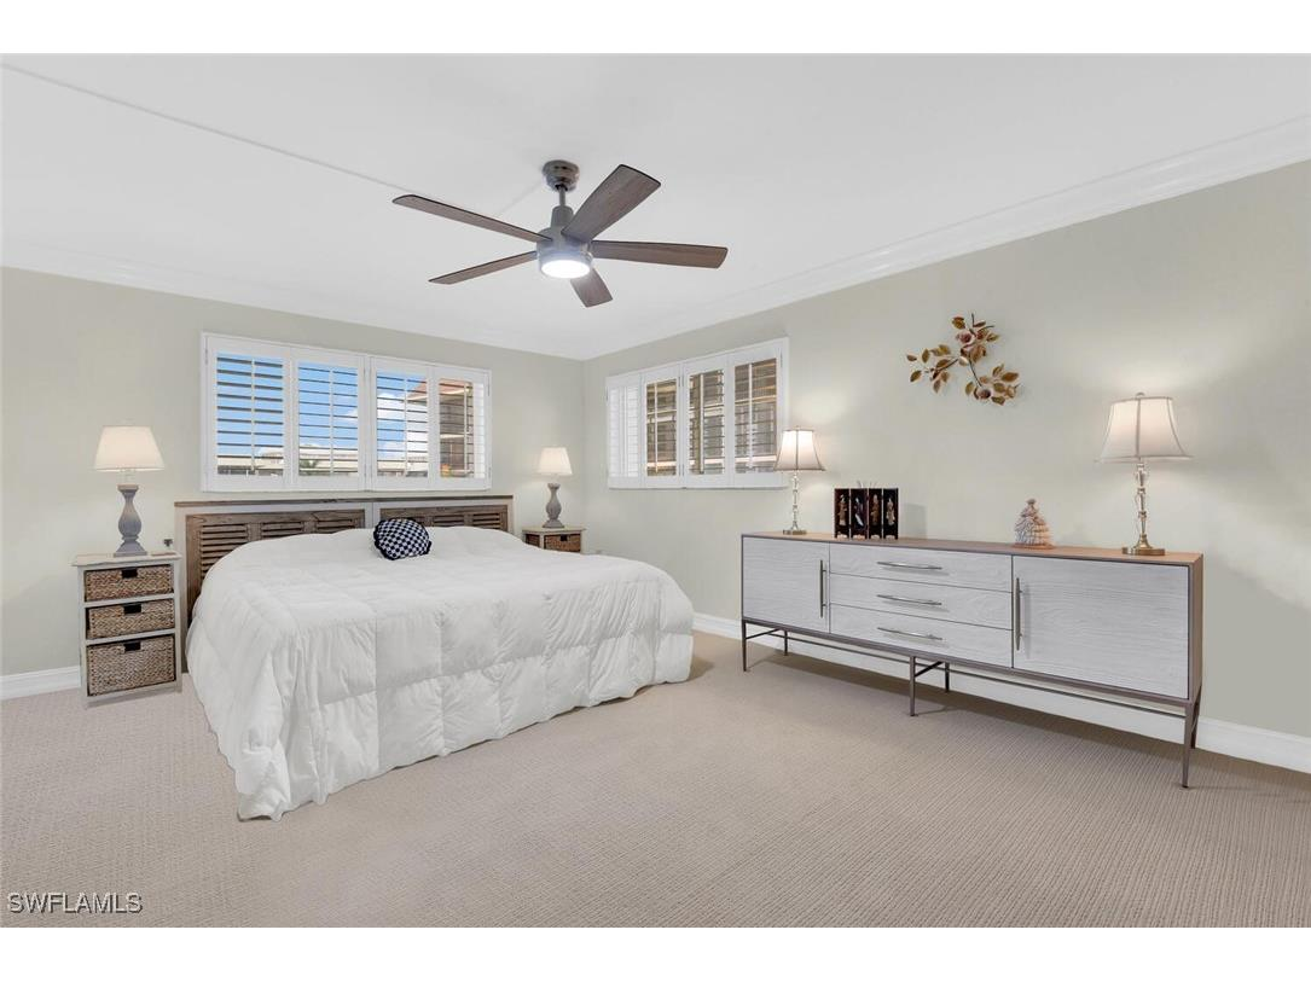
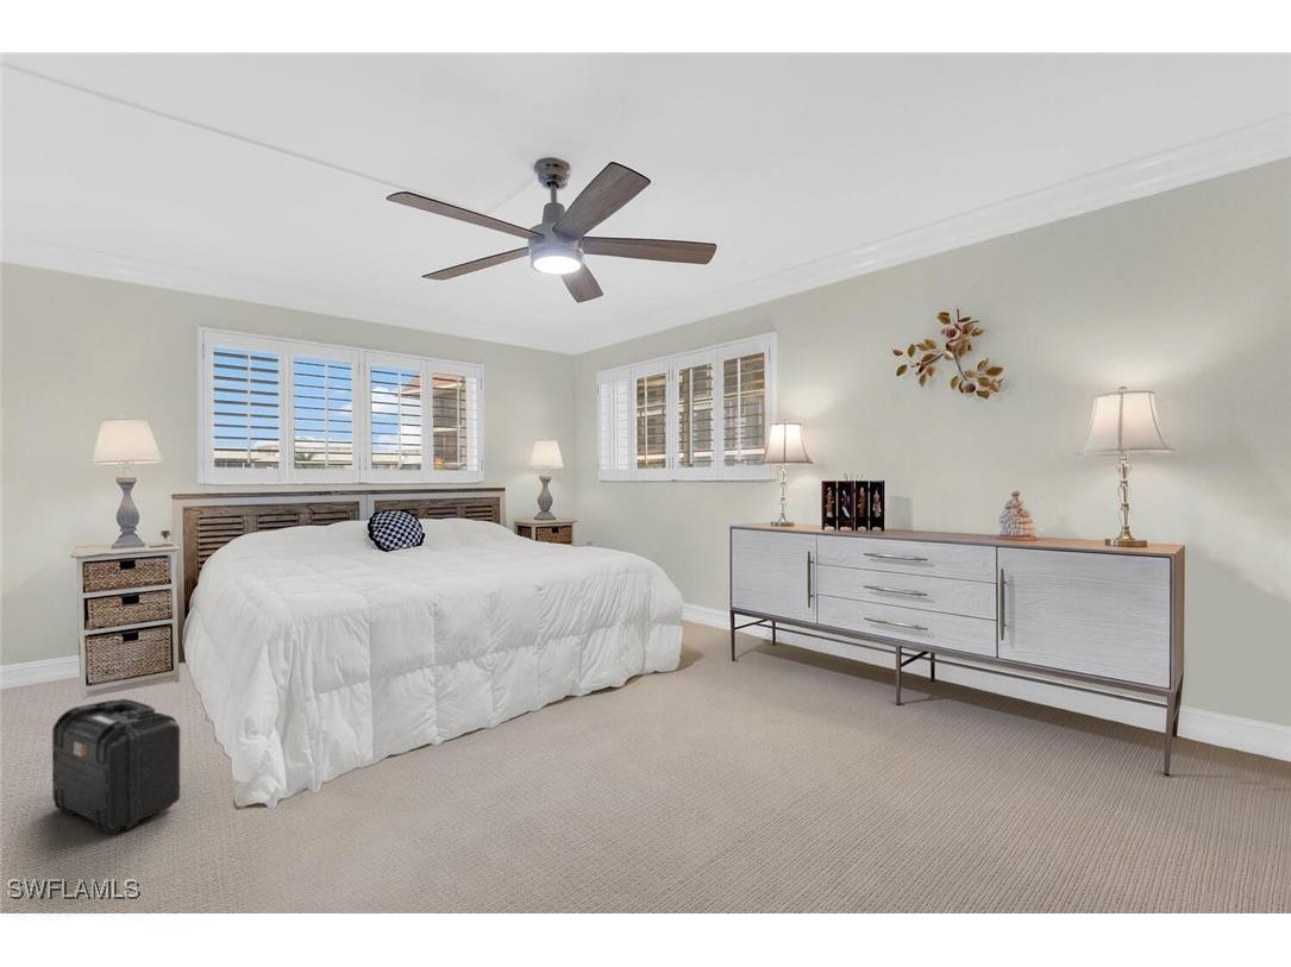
+ backpack [51,698,181,835]
